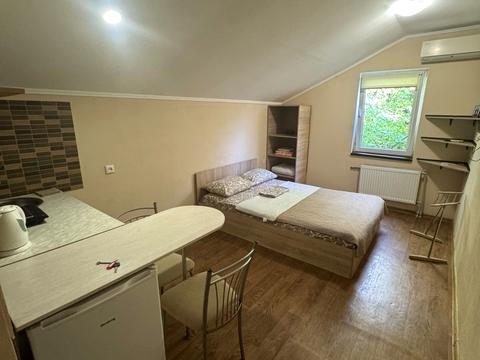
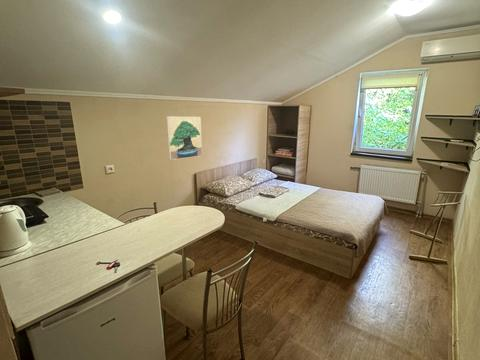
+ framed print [166,115,203,161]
